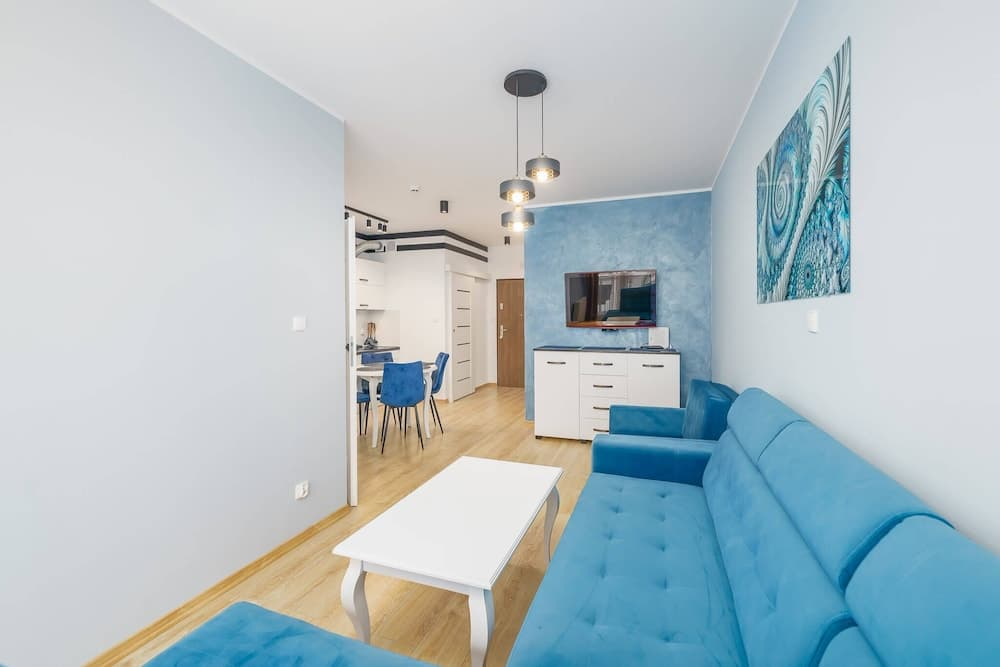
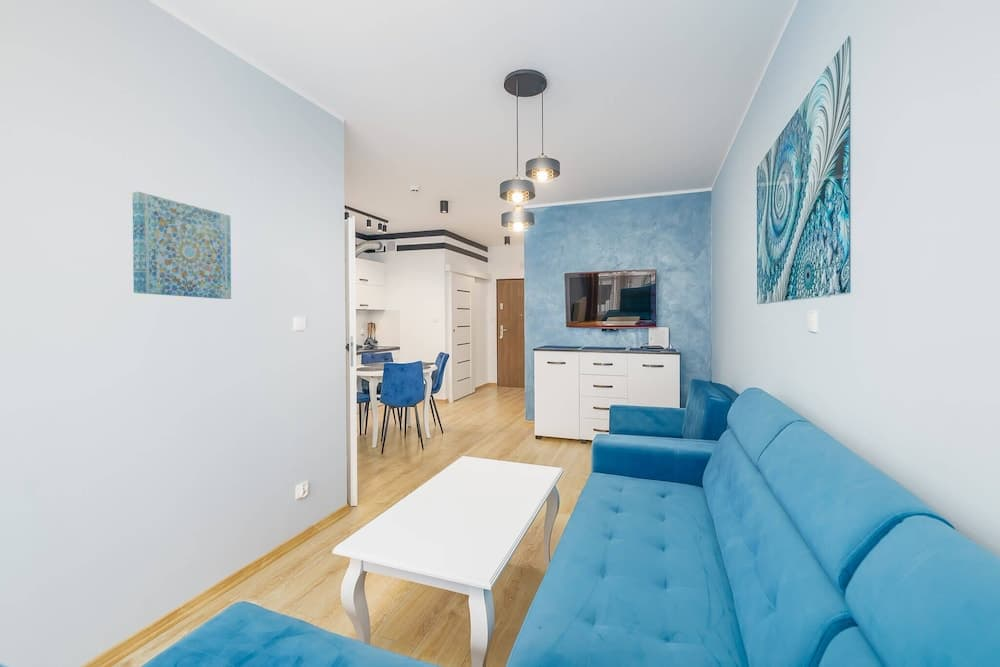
+ wall art [132,191,232,300]
